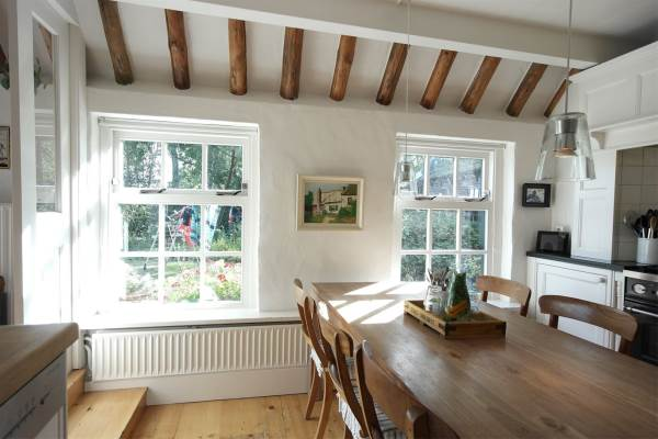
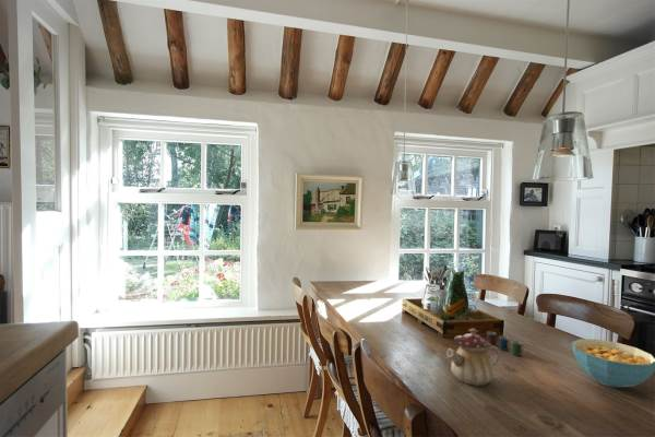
+ cup [486,331,525,357]
+ teapot [445,328,501,387]
+ cereal bowl [571,338,655,389]
